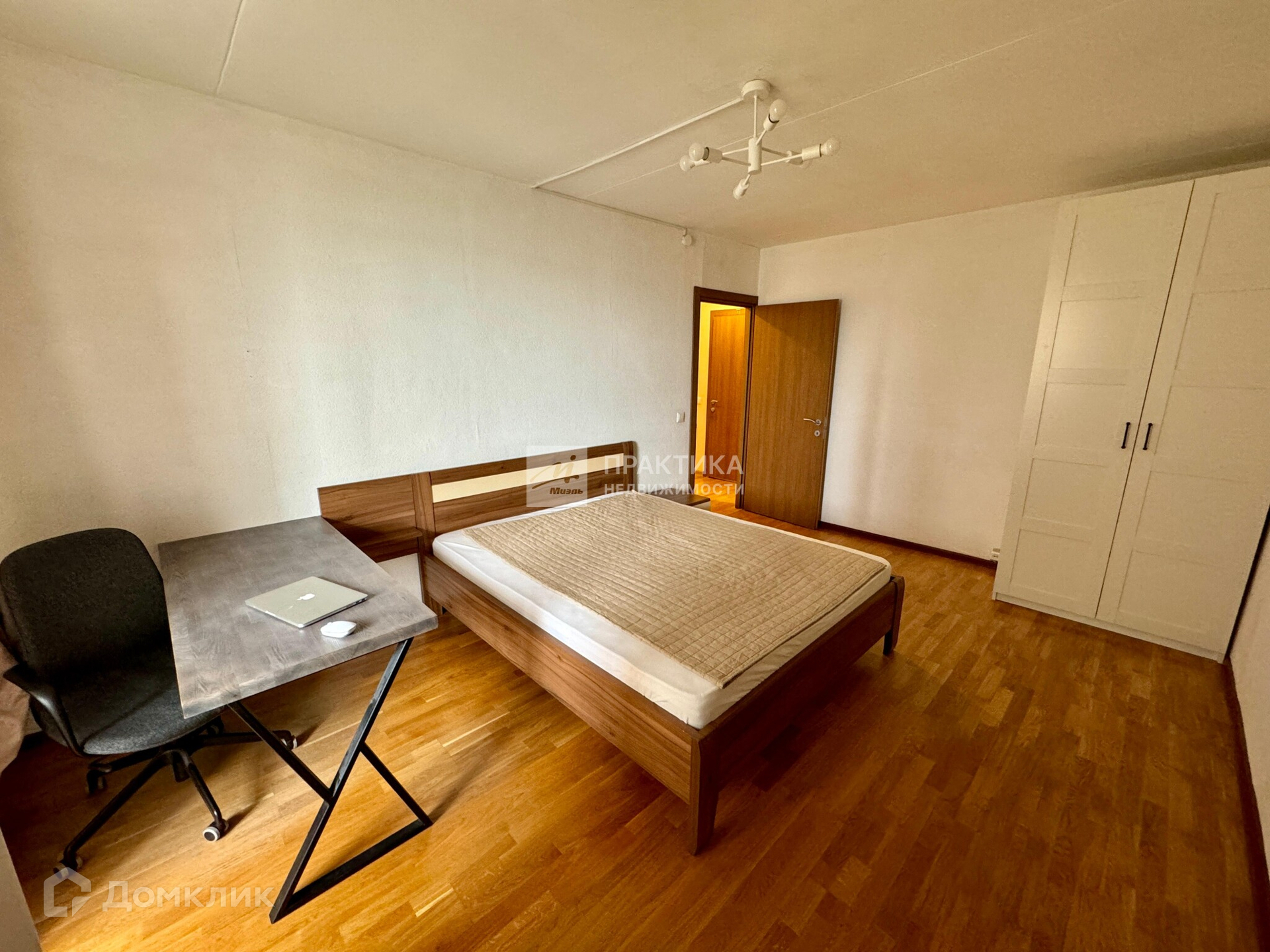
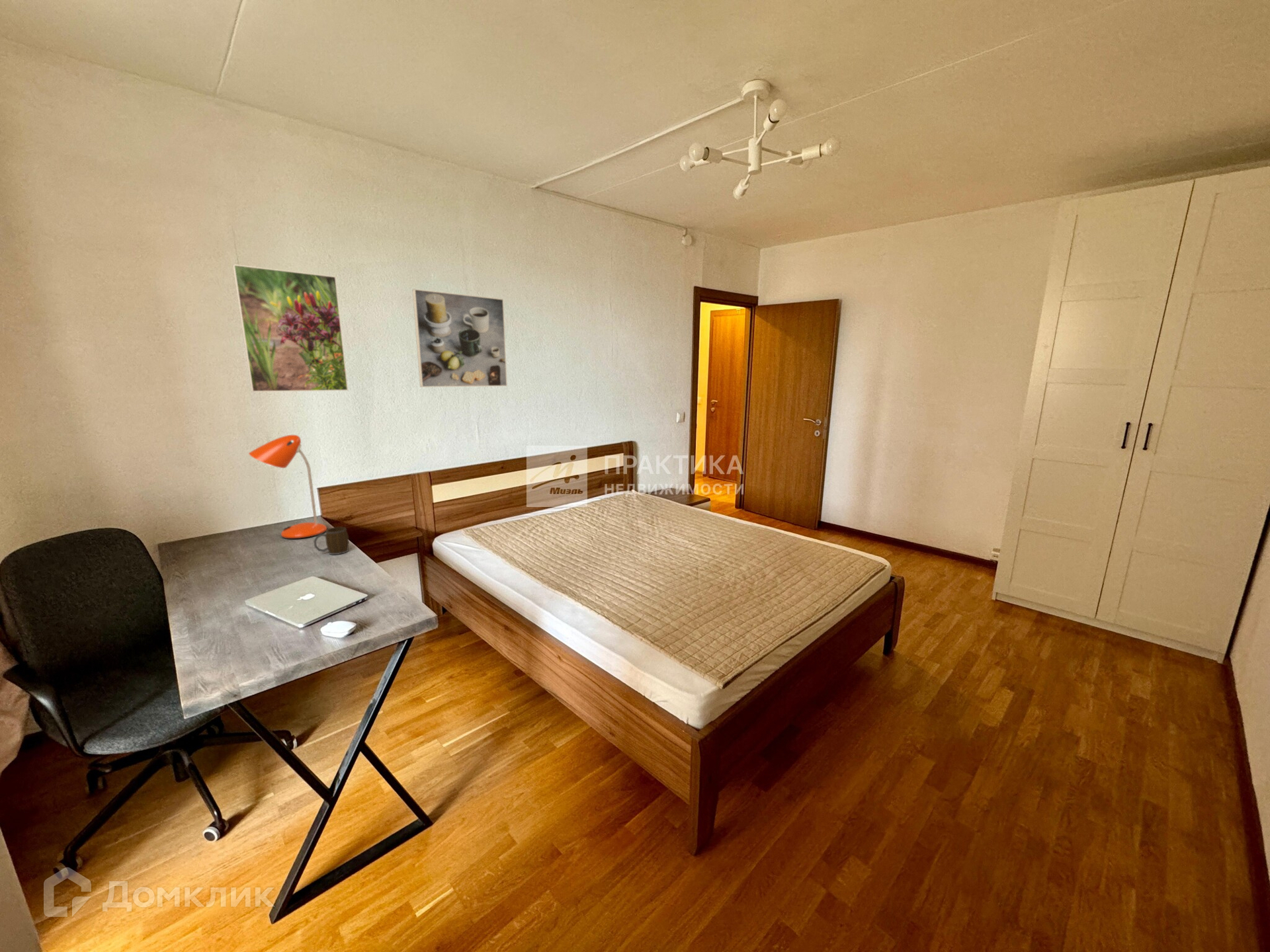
+ desk lamp [248,434,327,539]
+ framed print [232,264,349,393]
+ mug [314,526,350,555]
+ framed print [411,288,508,388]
